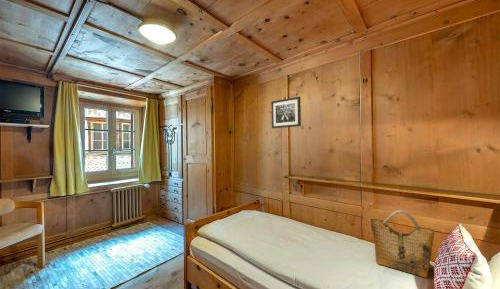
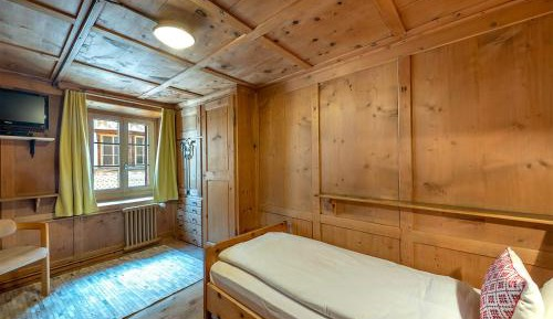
- wall art [270,96,302,129]
- grocery bag [369,209,435,278]
